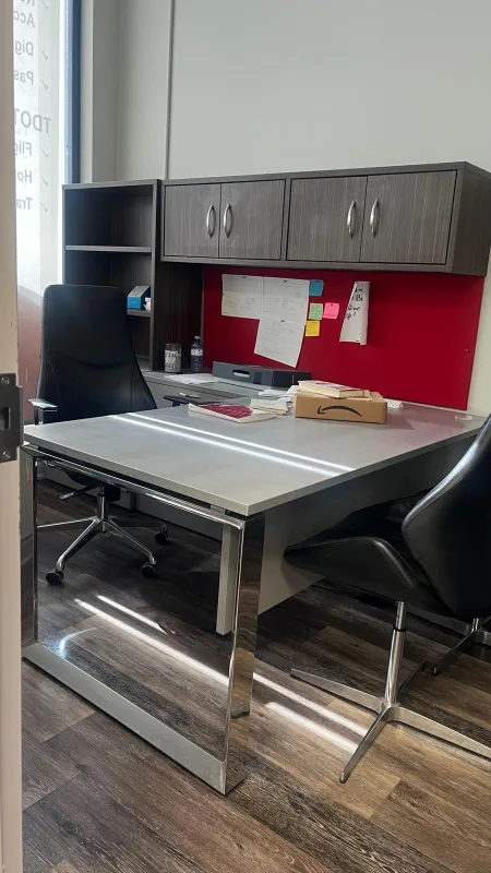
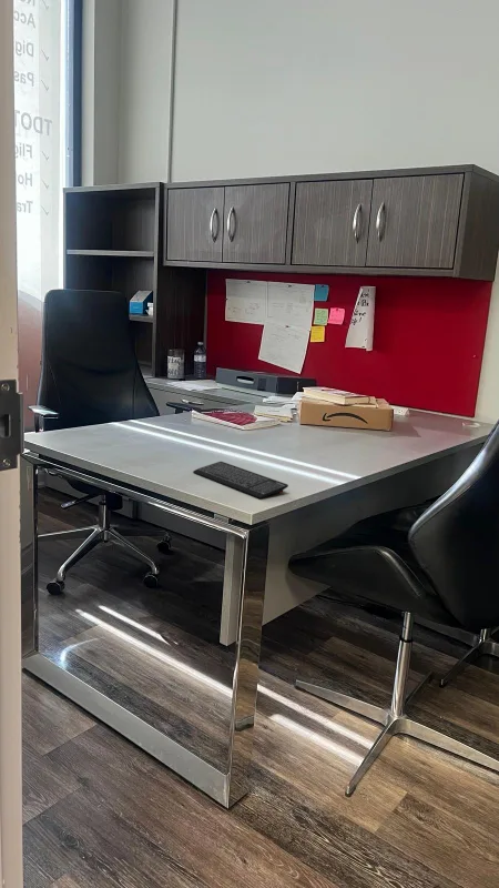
+ keyboard [192,461,289,500]
